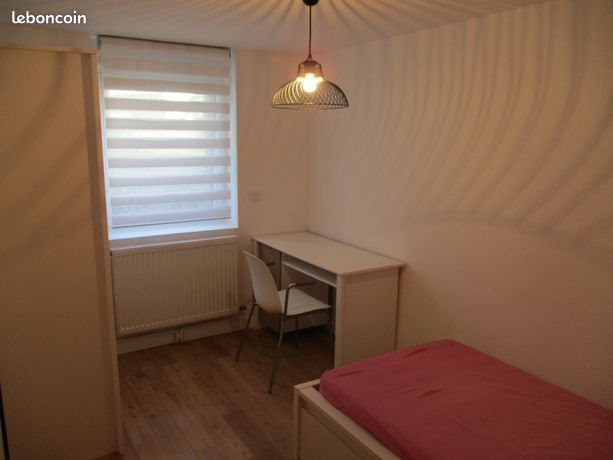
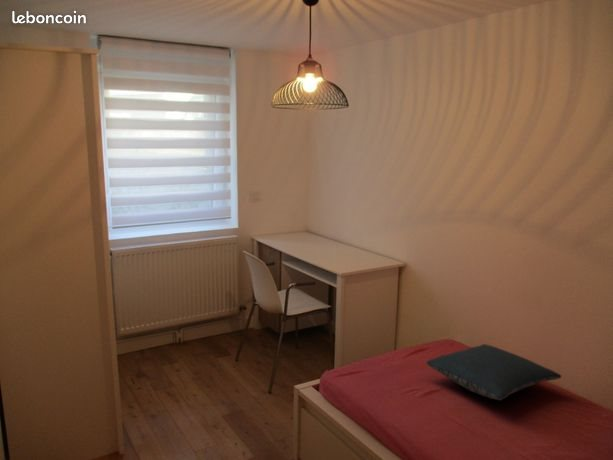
+ pillow [425,343,562,402]
